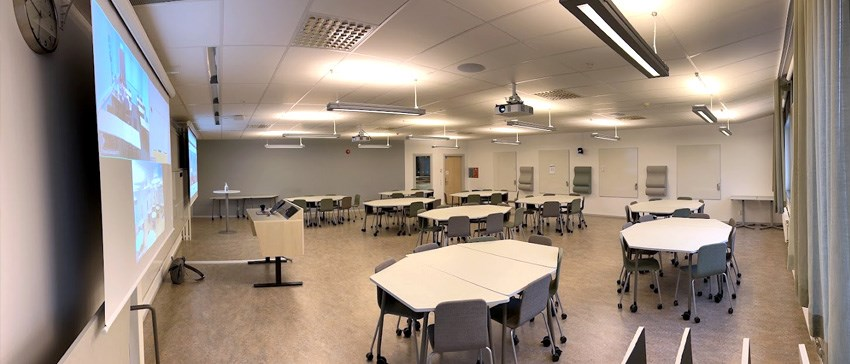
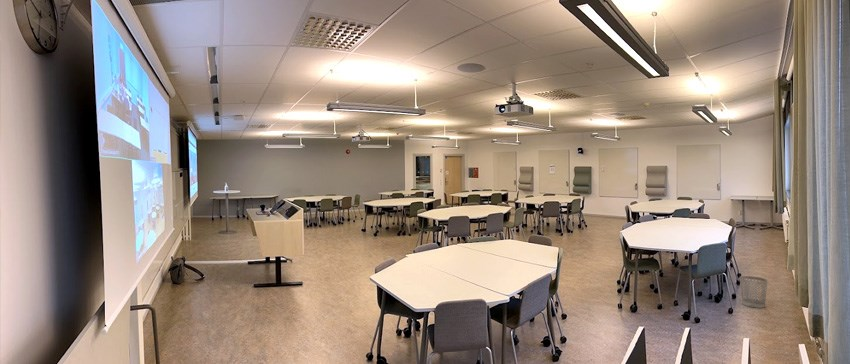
+ wastebasket [739,275,769,309]
